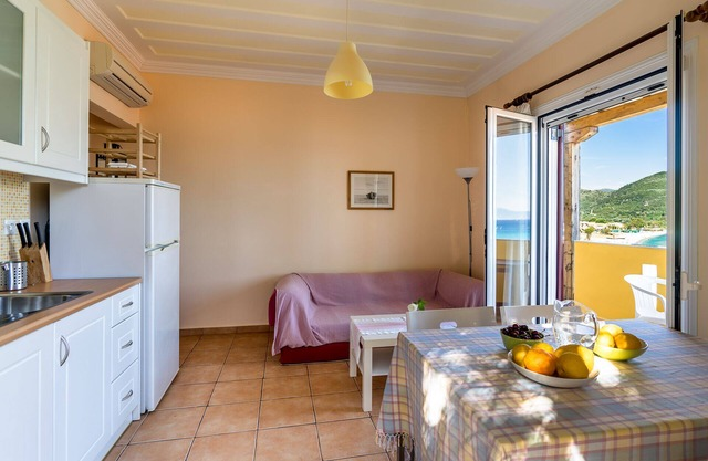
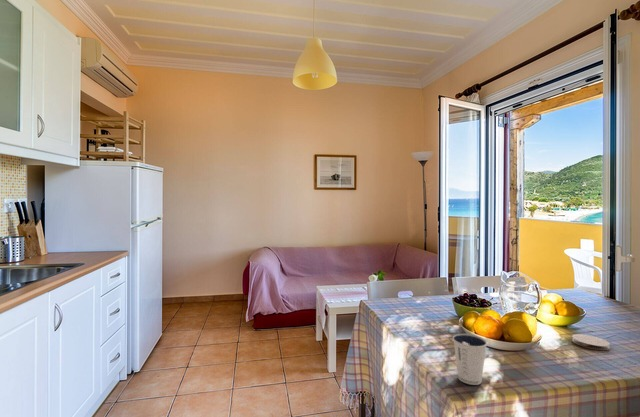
+ coaster [571,333,611,351]
+ dixie cup [452,333,488,386]
